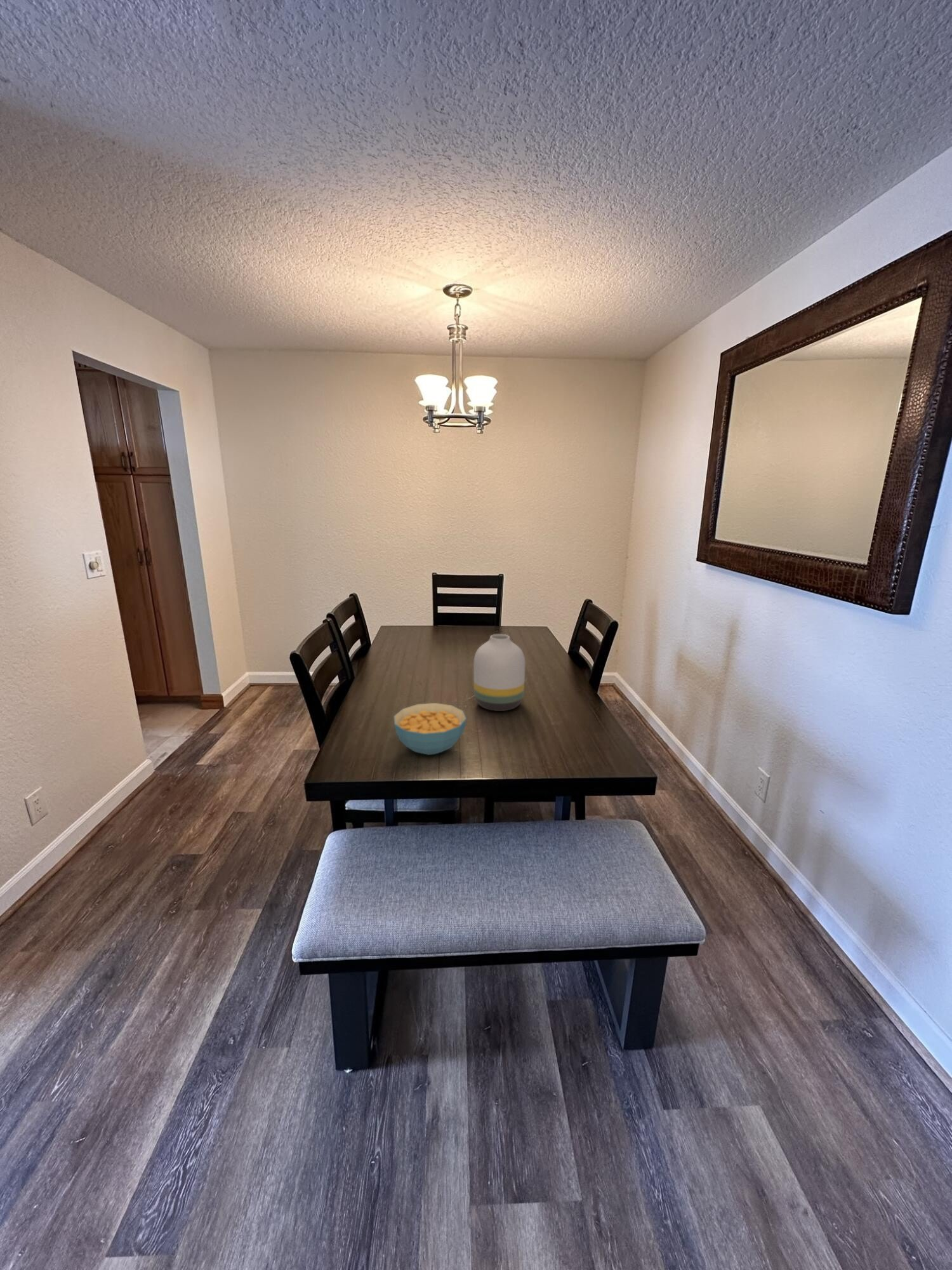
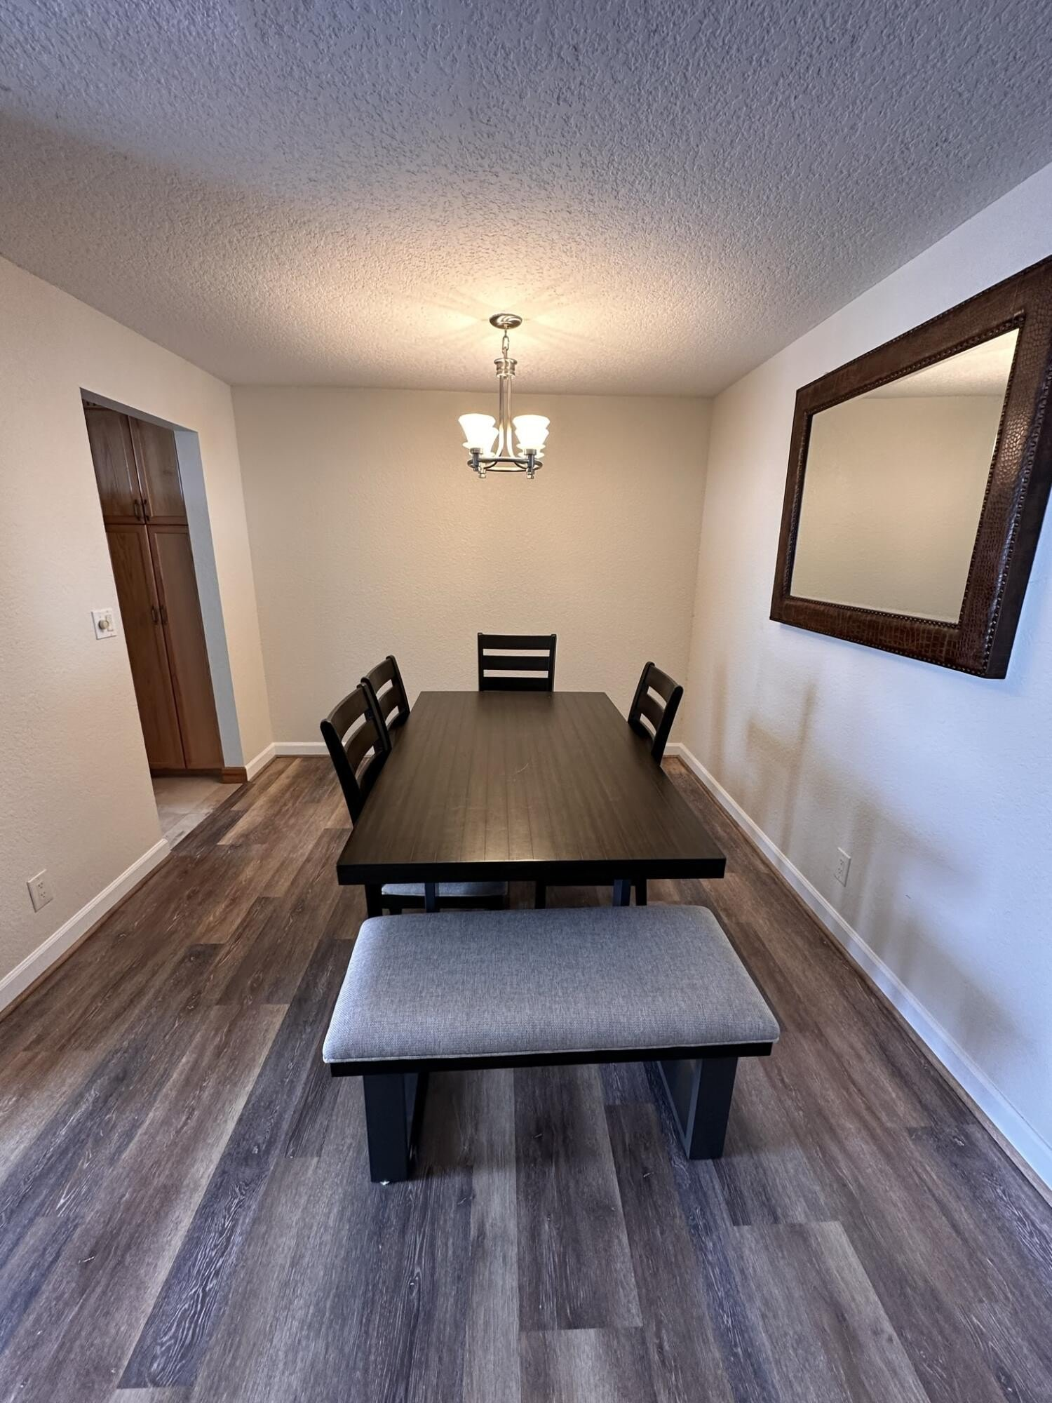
- cereal bowl [393,702,467,756]
- vase [473,634,526,712]
